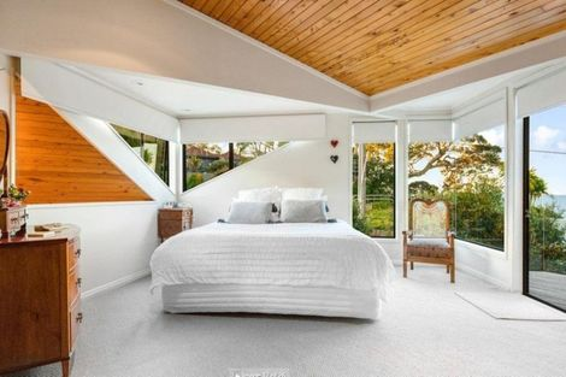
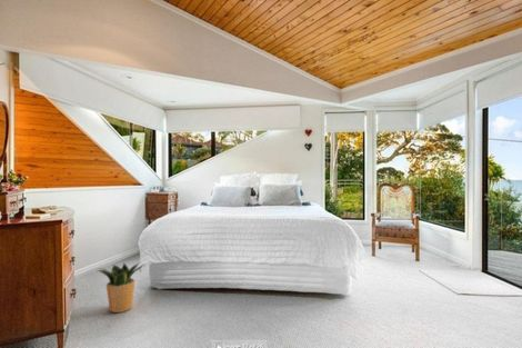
+ potted plant [97,261,144,314]
